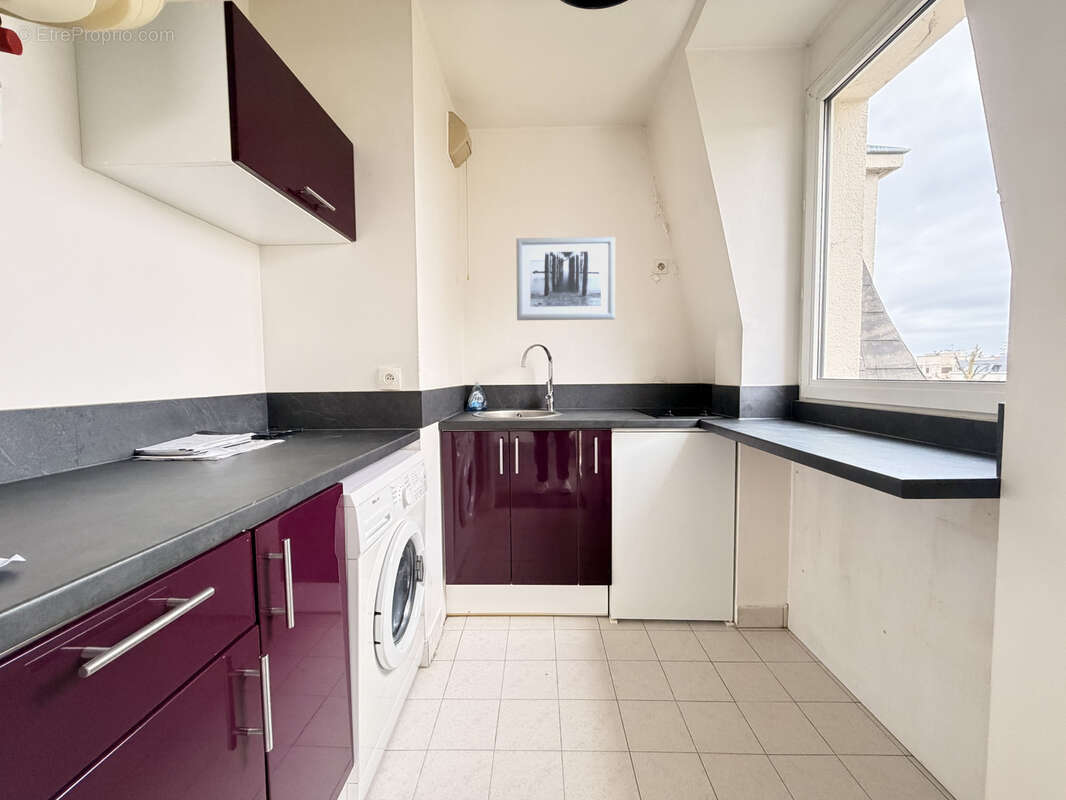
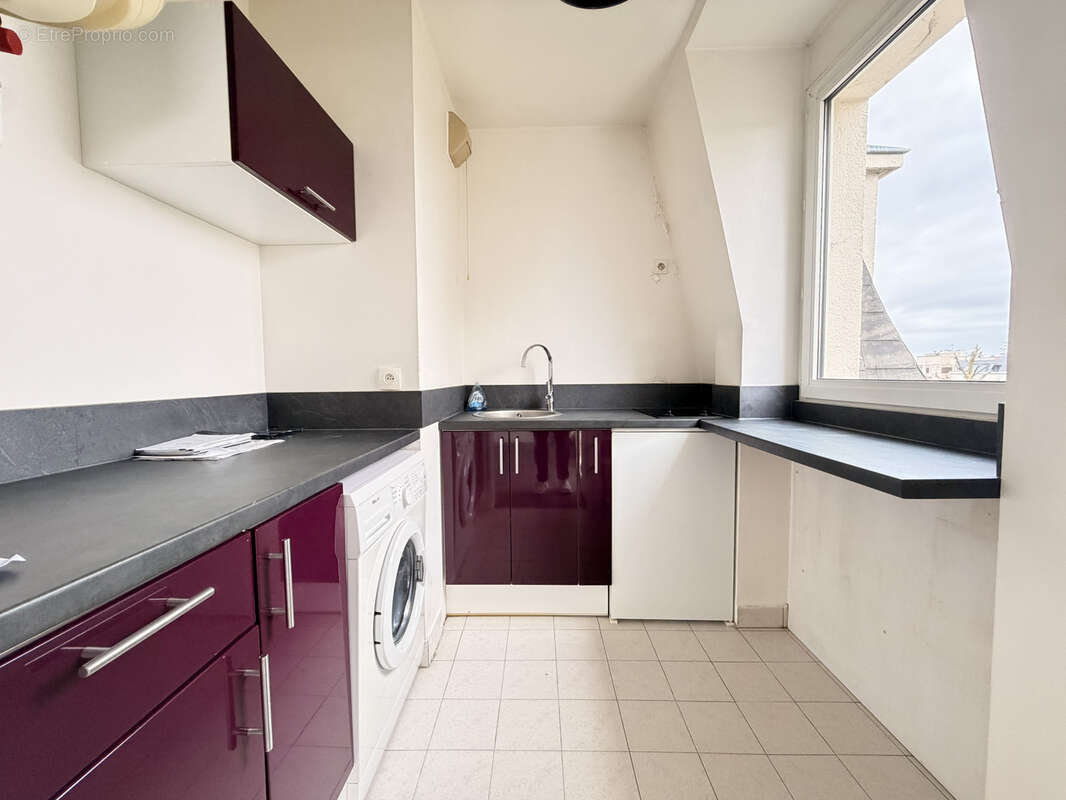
- wall art [516,236,616,321]
